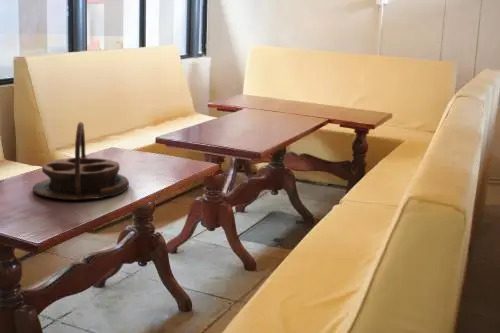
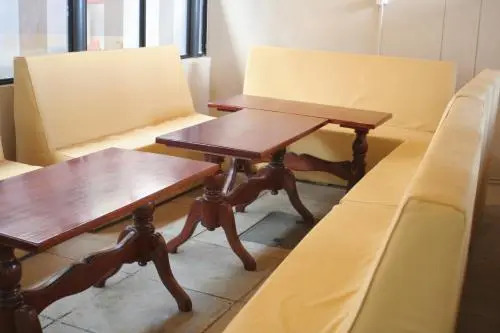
- serving tray [32,121,130,201]
